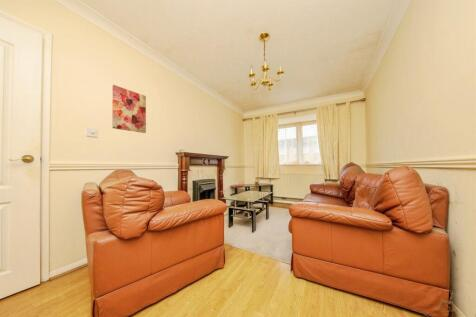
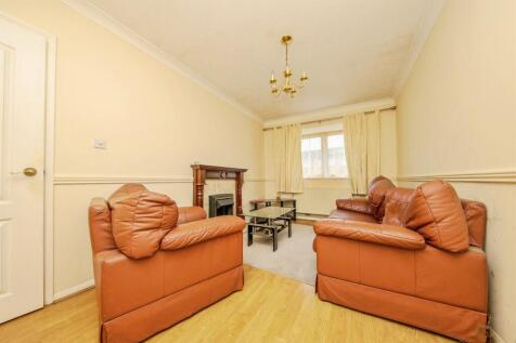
- wall art [111,84,147,134]
